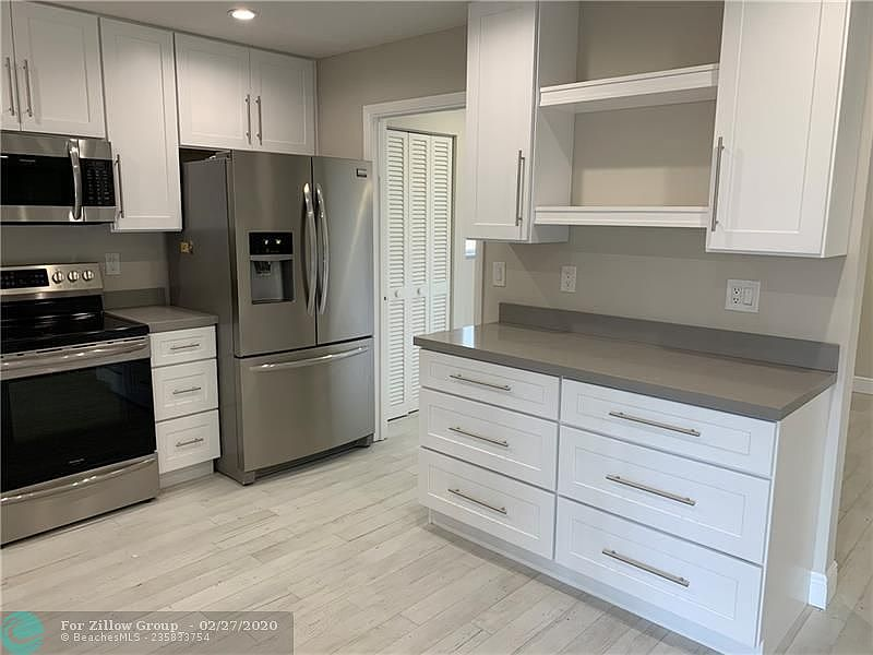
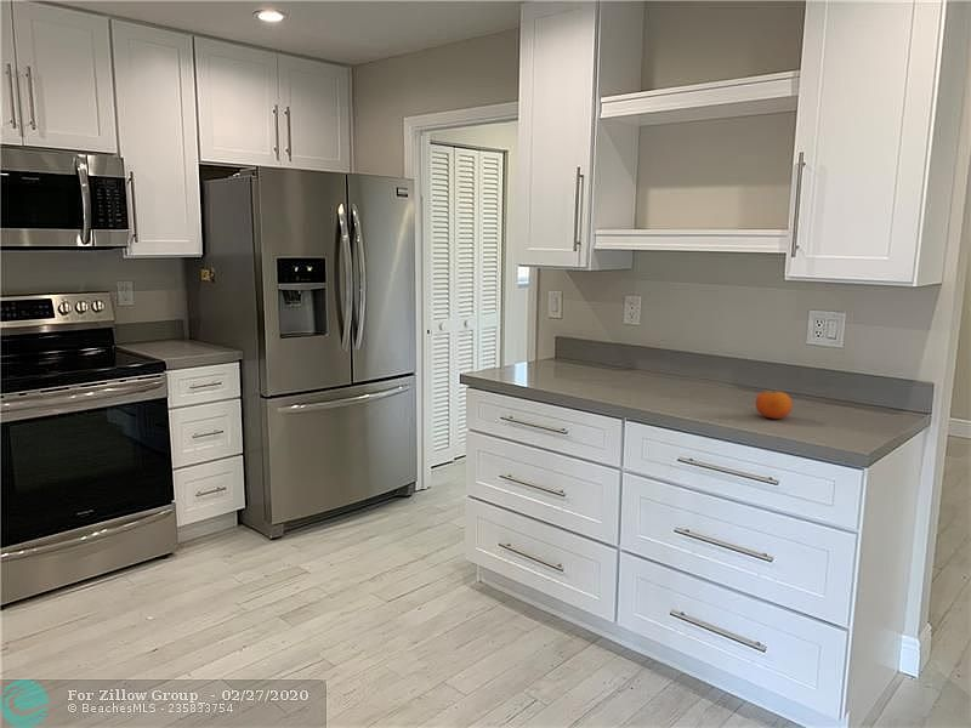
+ fruit [755,389,794,420]
